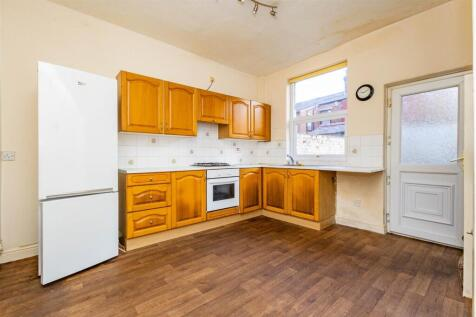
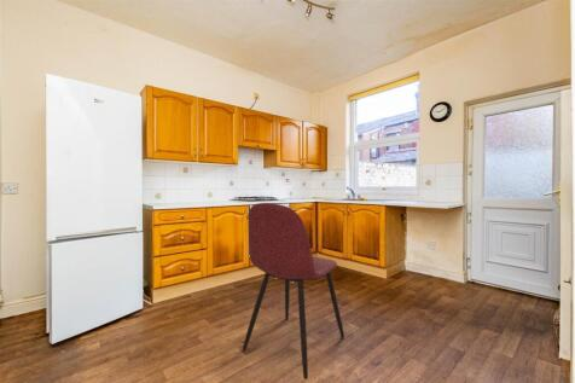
+ dining chair [242,202,345,381]
